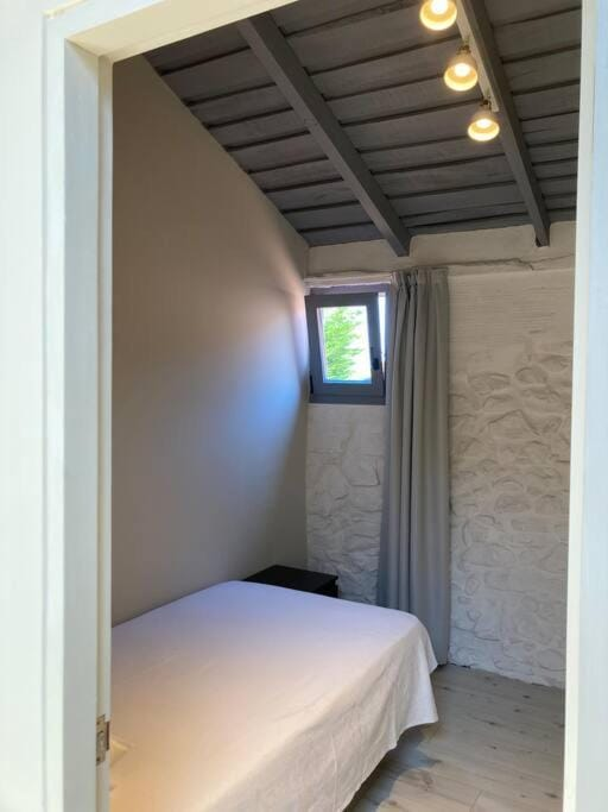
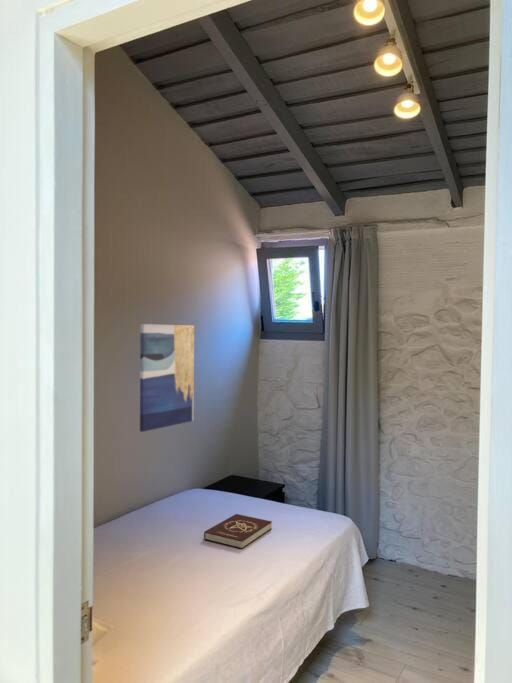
+ book [203,513,273,550]
+ wall art [139,323,195,433]
